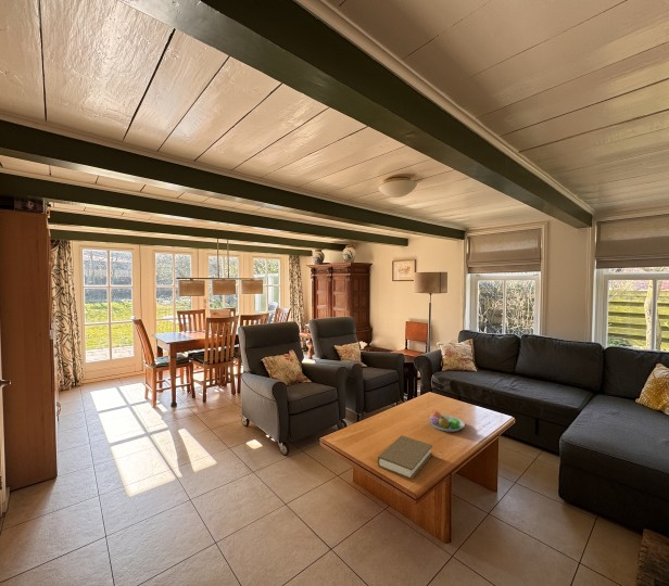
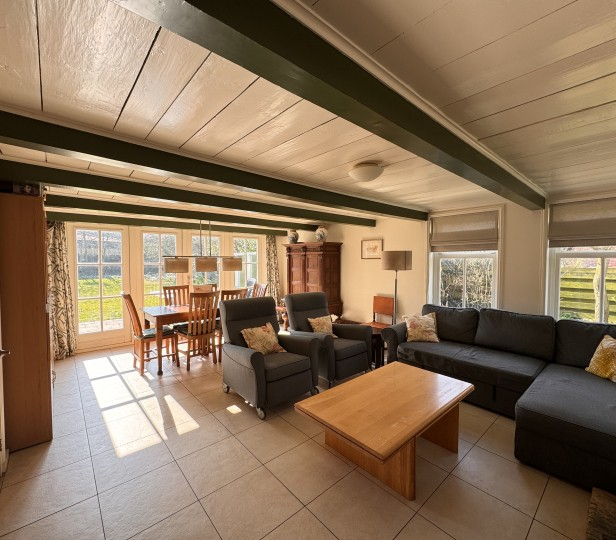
- book [376,434,433,480]
- fruit bowl [428,409,466,433]
